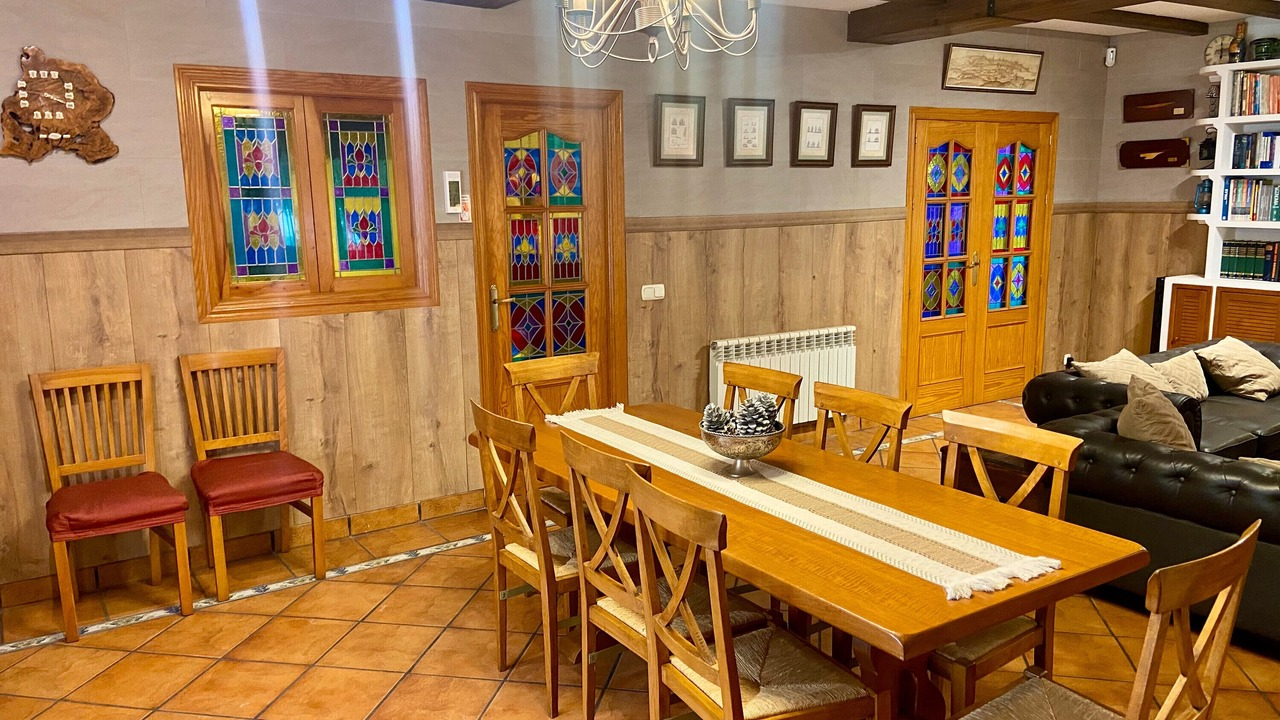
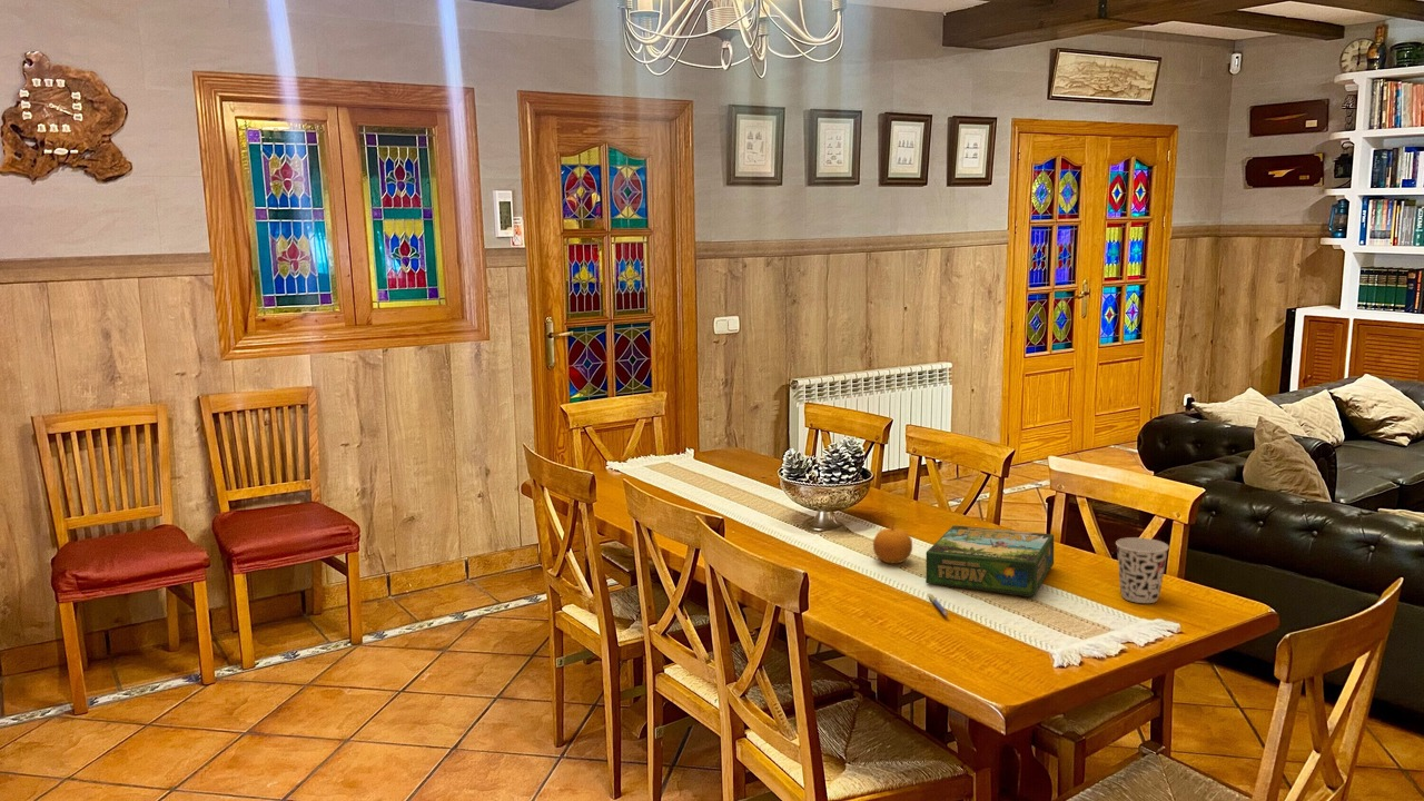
+ board game [924,524,1055,597]
+ cup [1115,536,1170,604]
+ pen [927,593,949,617]
+ fruit [872,520,913,564]
